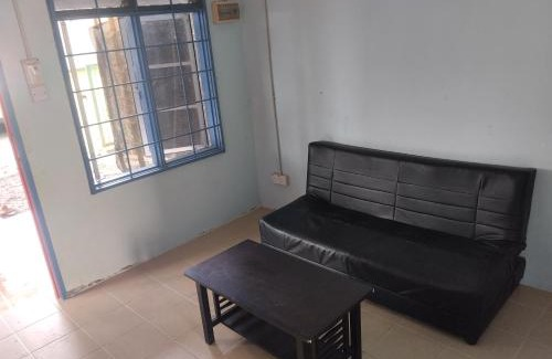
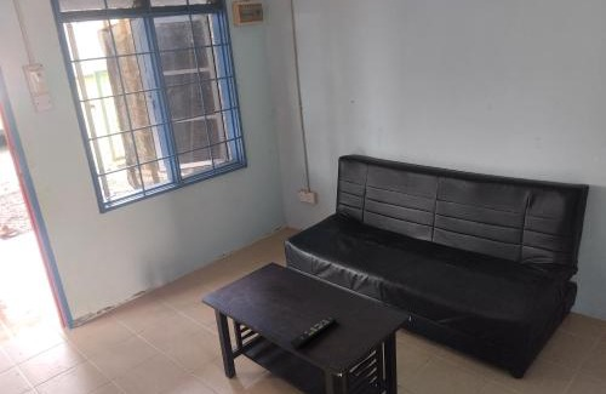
+ remote control [290,315,337,349]
